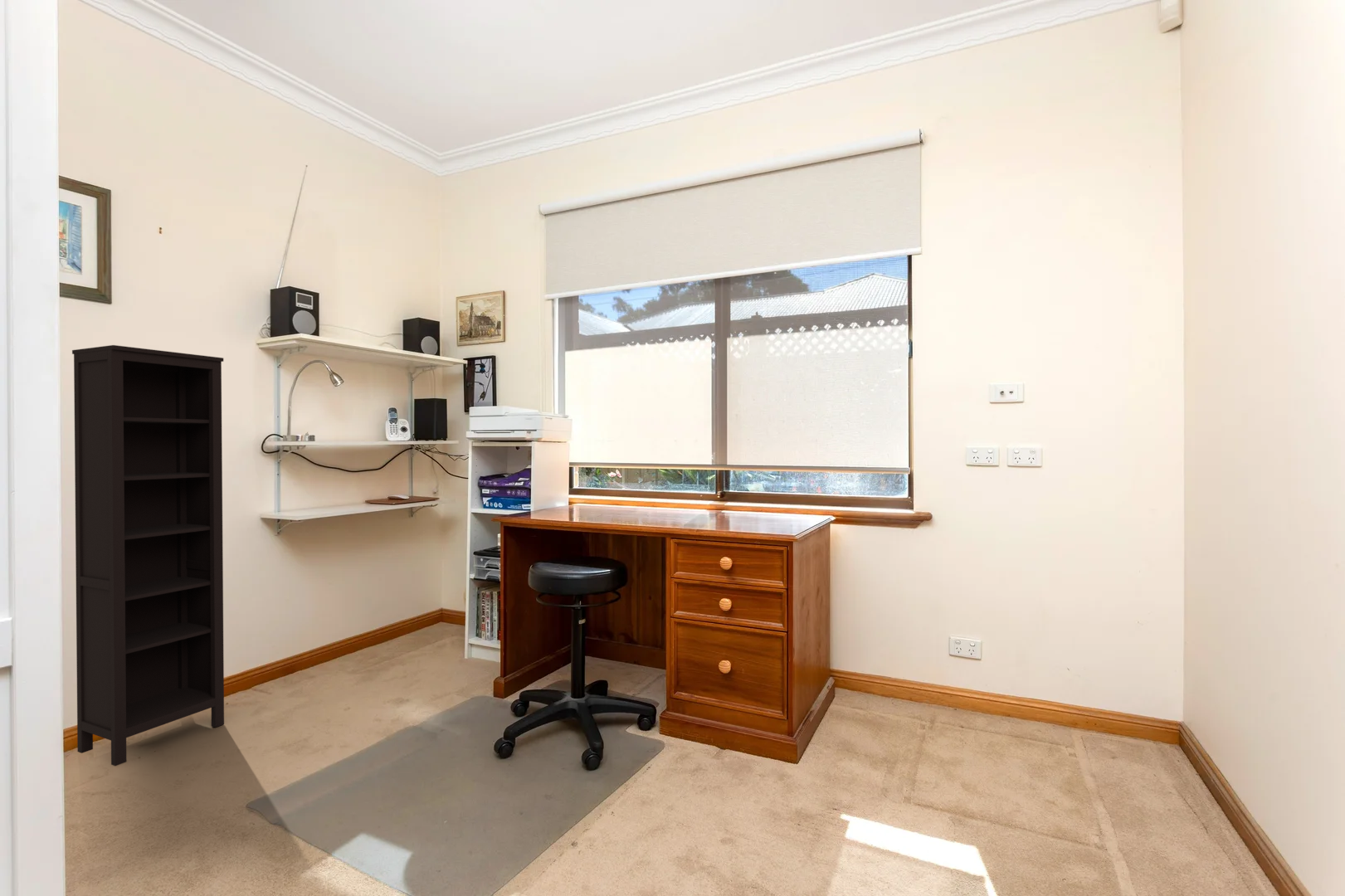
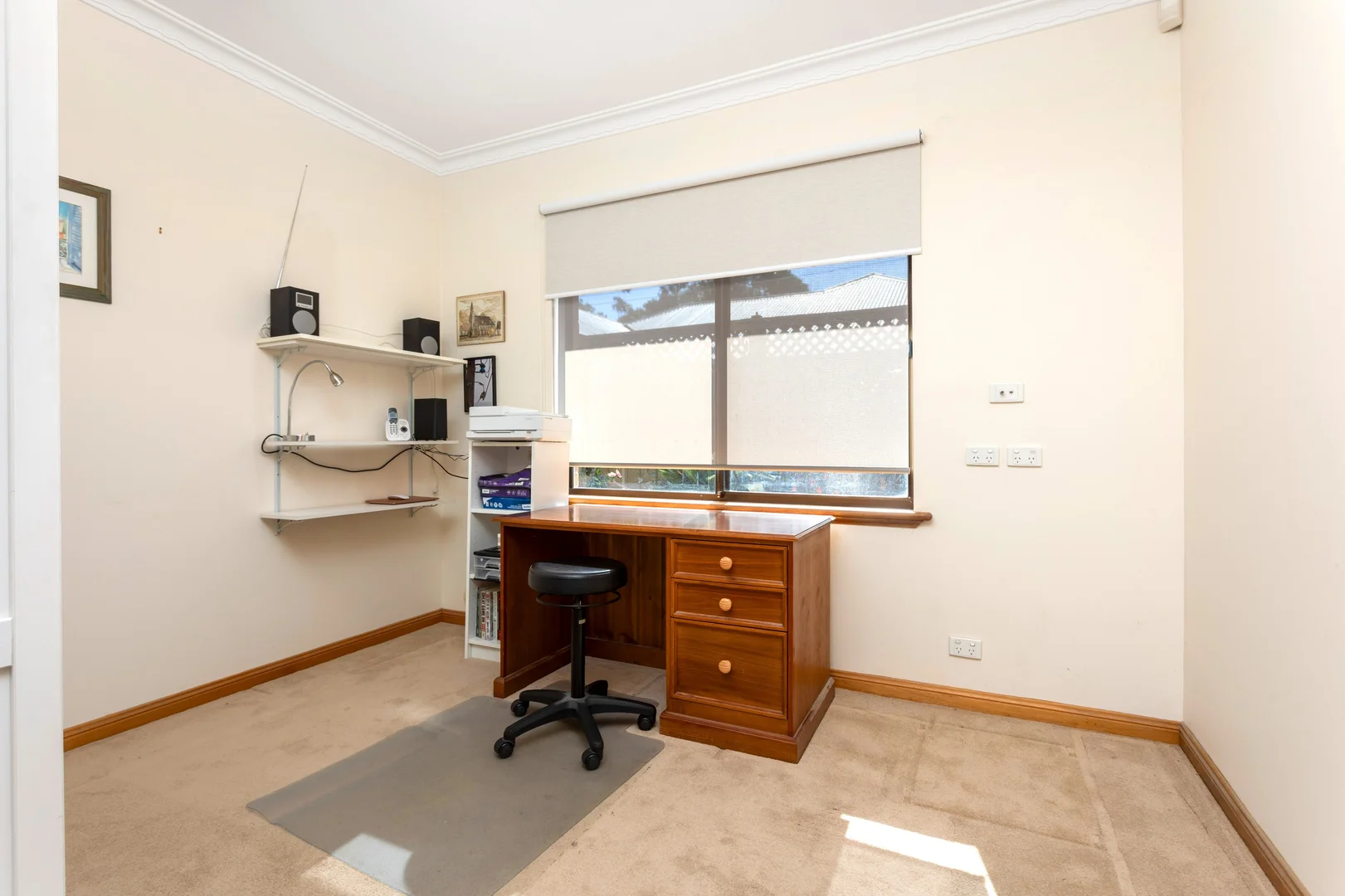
- bookcase [71,344,225,767]
